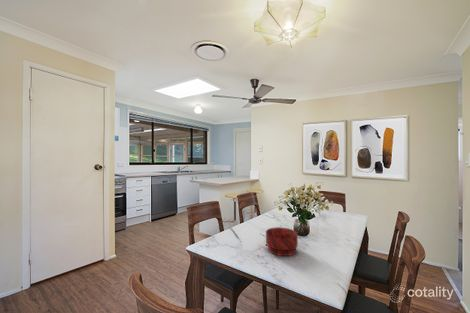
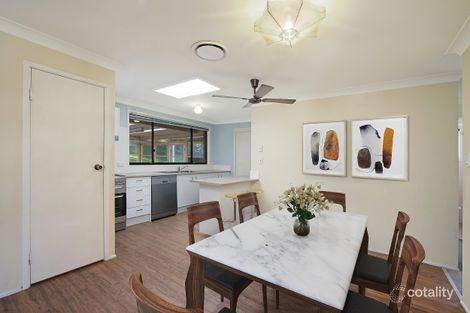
- bowl [265,226,299,257]
